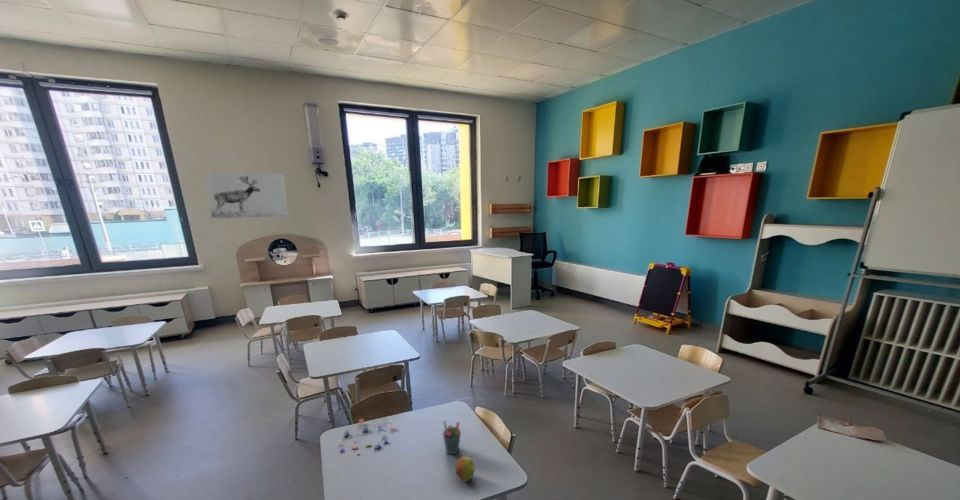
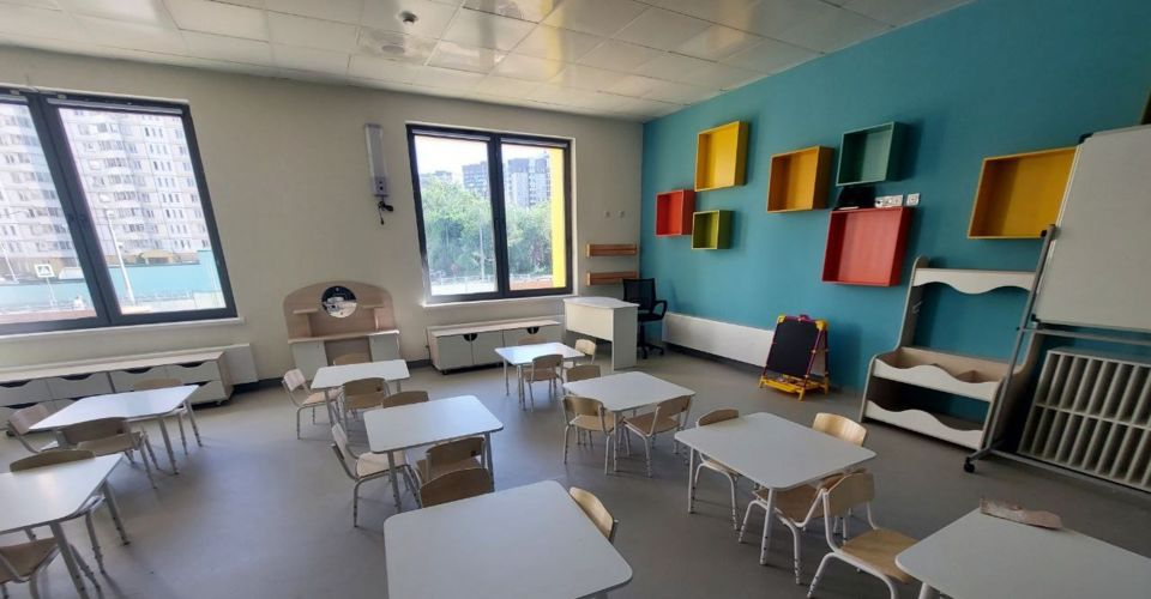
- wall art [204,172,289,220]
- pen holder [442,419,462,456]
- toy blocks [338,417,396,456]
- apple [454,456,476,483]
